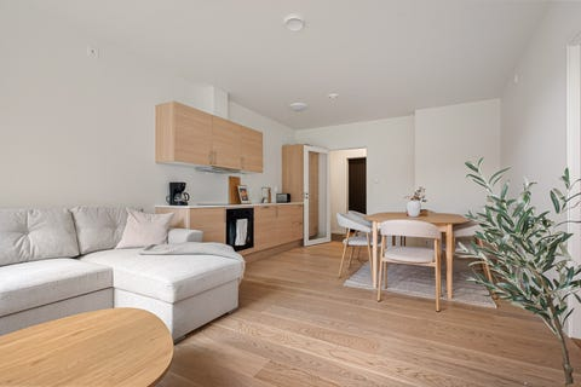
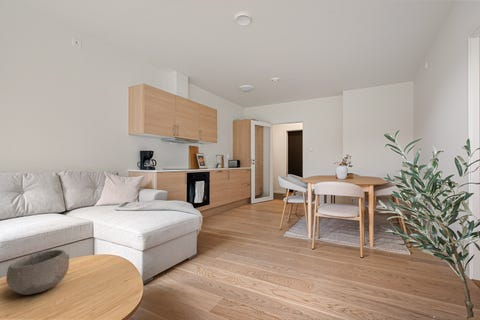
+ bowl [5,249,70,296]
